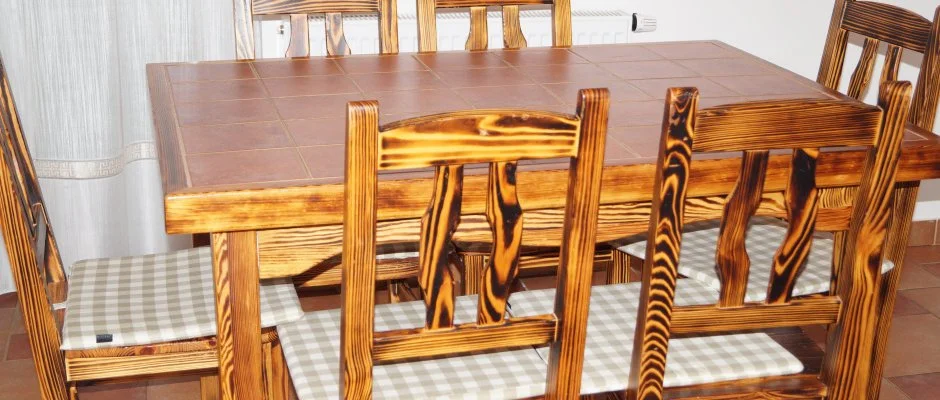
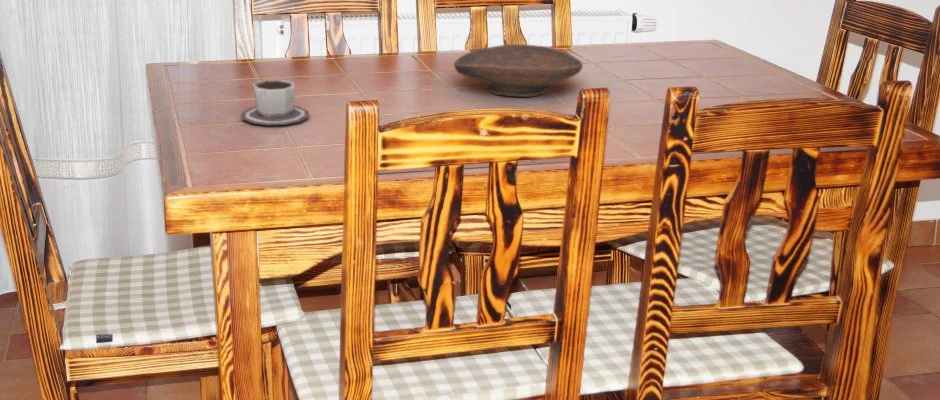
+ decorative bowl [453,43,584,98]
+ cup [240,78,310,126]
